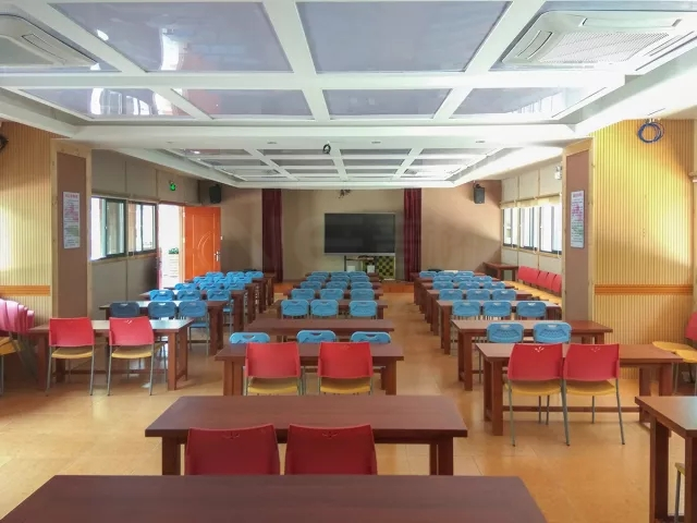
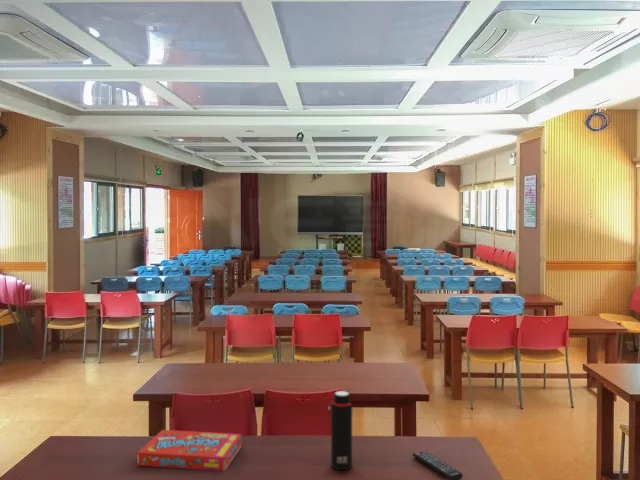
+ water bottle [326,390,353,471]
+ remote control [412,450,464,480]
+ snack box [136,429,243,472]
